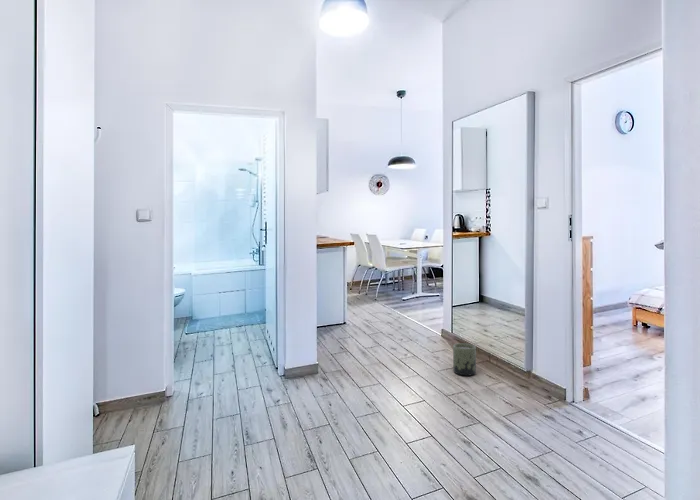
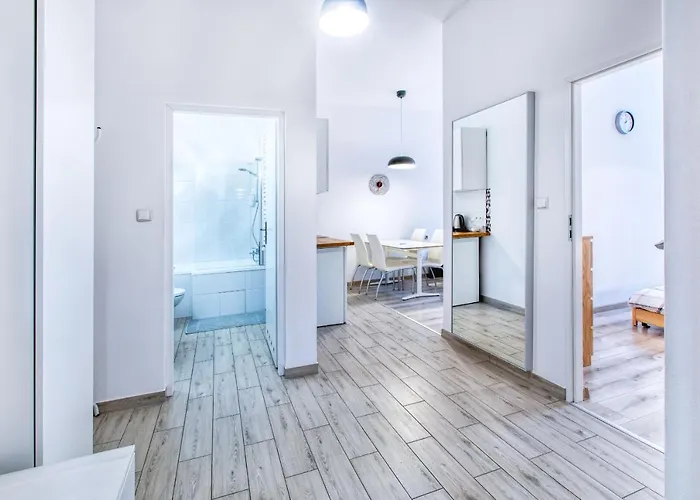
- planter [452,342,477,376]
